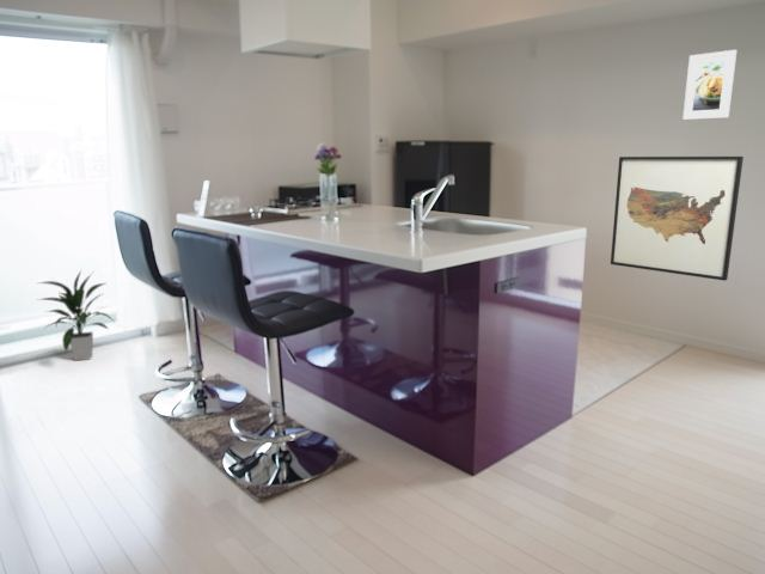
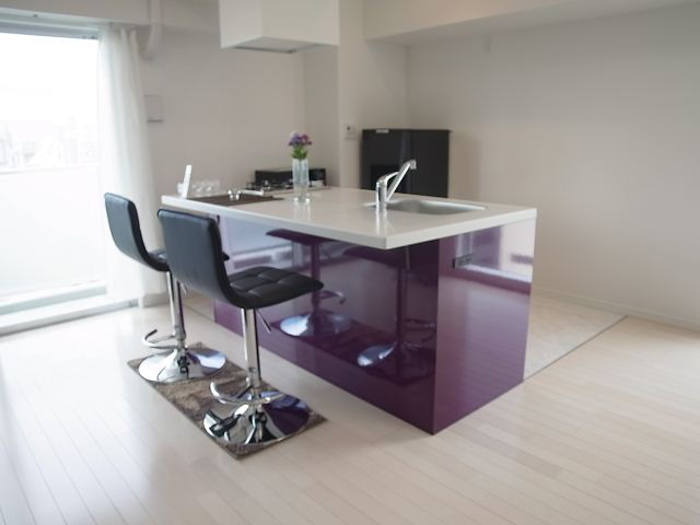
- wall art [610,155,745,282]
- indoor plant [37,269,114,362]
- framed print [681,49,738,121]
